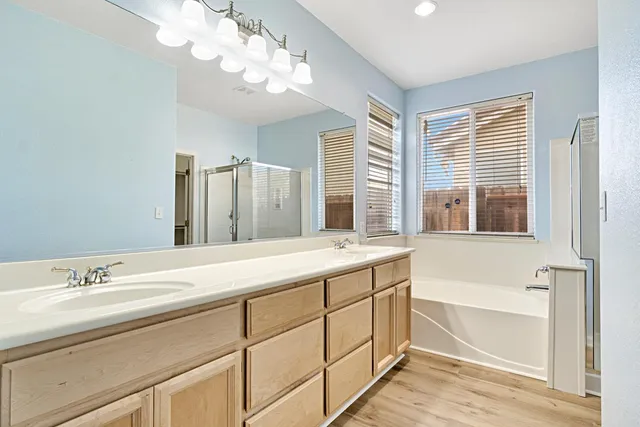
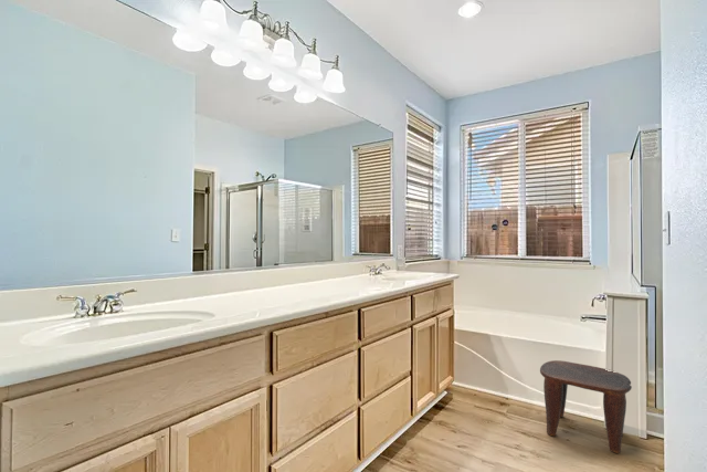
+ stool [539,359,633,454]
